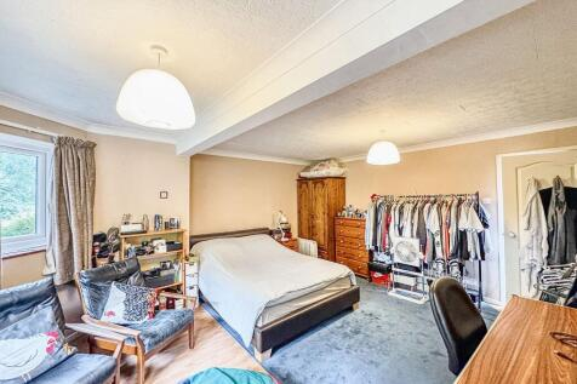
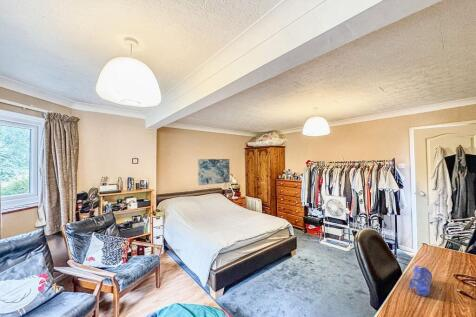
+ pencil case [408,265,433,297]
+ wall art [197,158,231,186]
